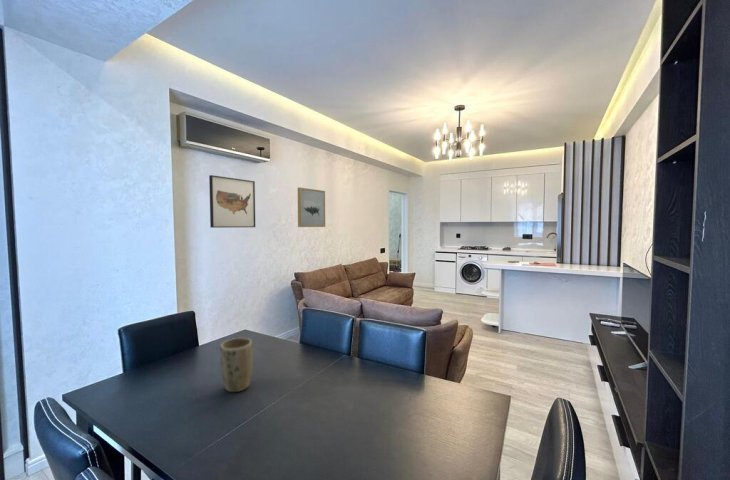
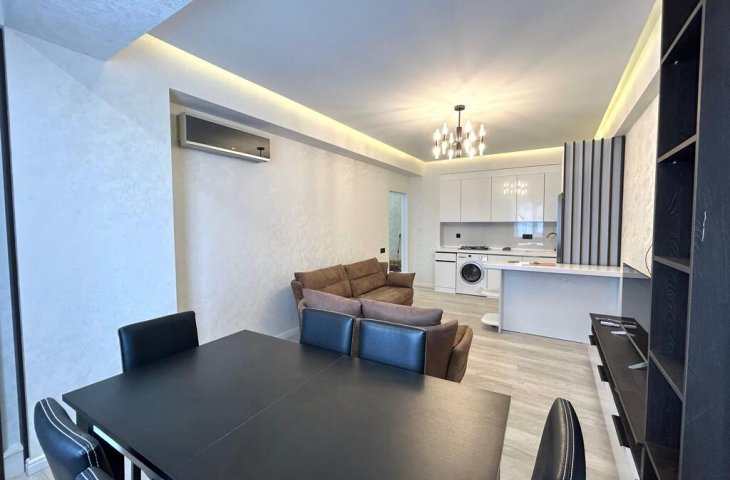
- wall art [297,186,326,228]
- wall art [208,174,256,229]
- plant pot [219,337,254,393]
